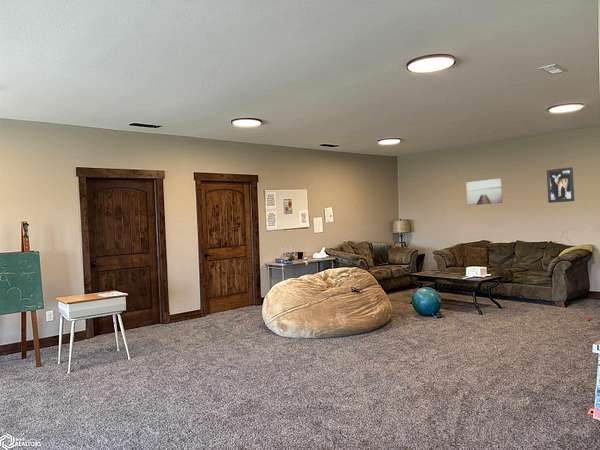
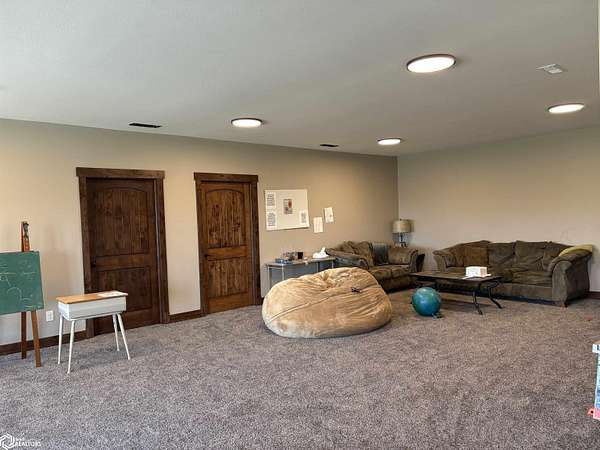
- wall art [546,166,575,204]
- wall art [465,178,503,206]
